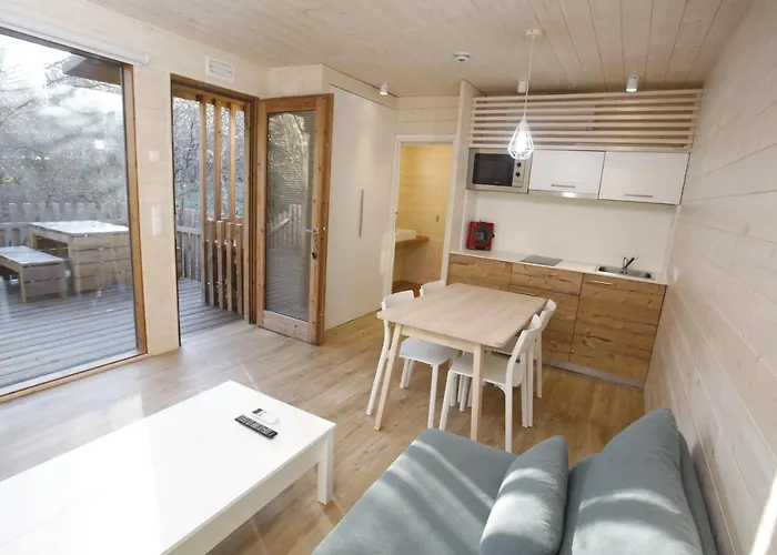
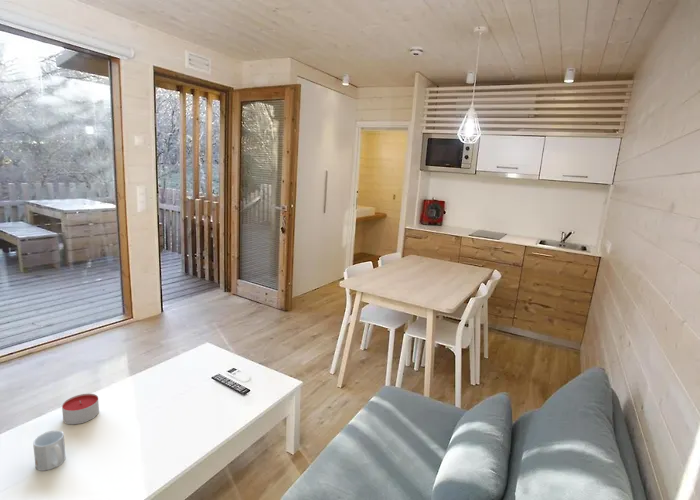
+ candle [61,393,100,425]
+ mug [32,429,66,472]
